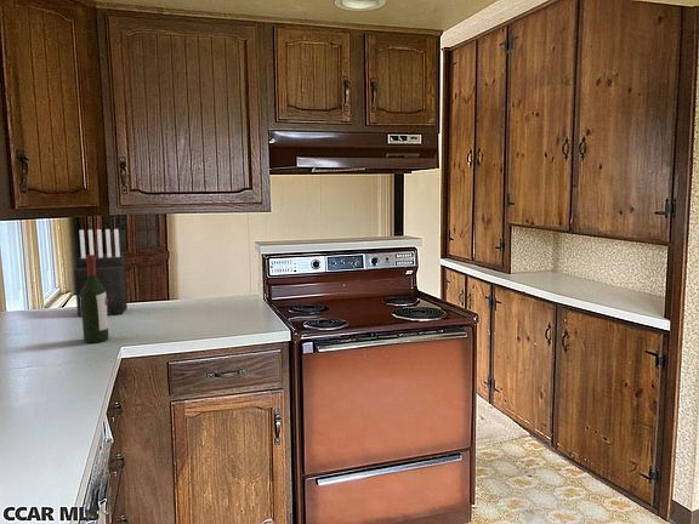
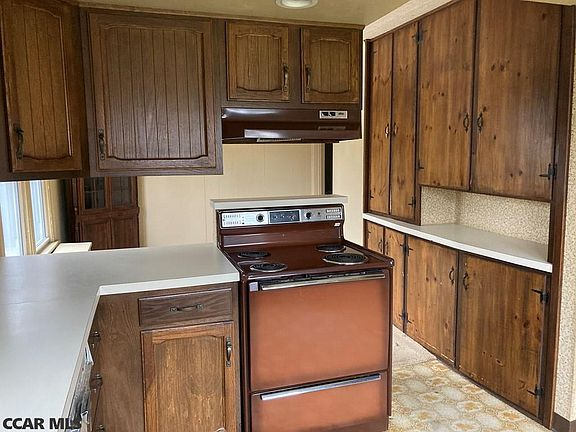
- knife block [73,228,129,318]
- wine bottle [80,254,110,343]
